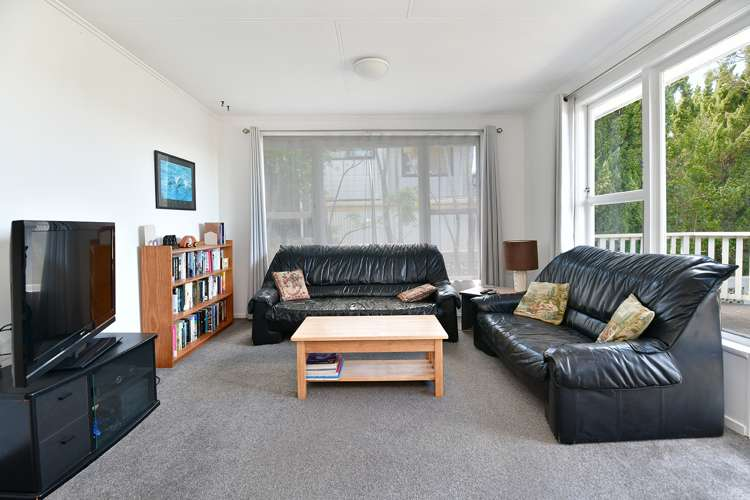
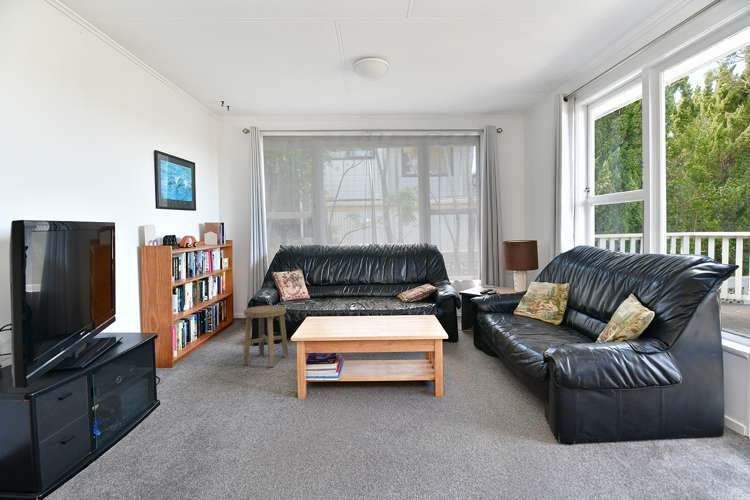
+ stool [242,304,290,368]
